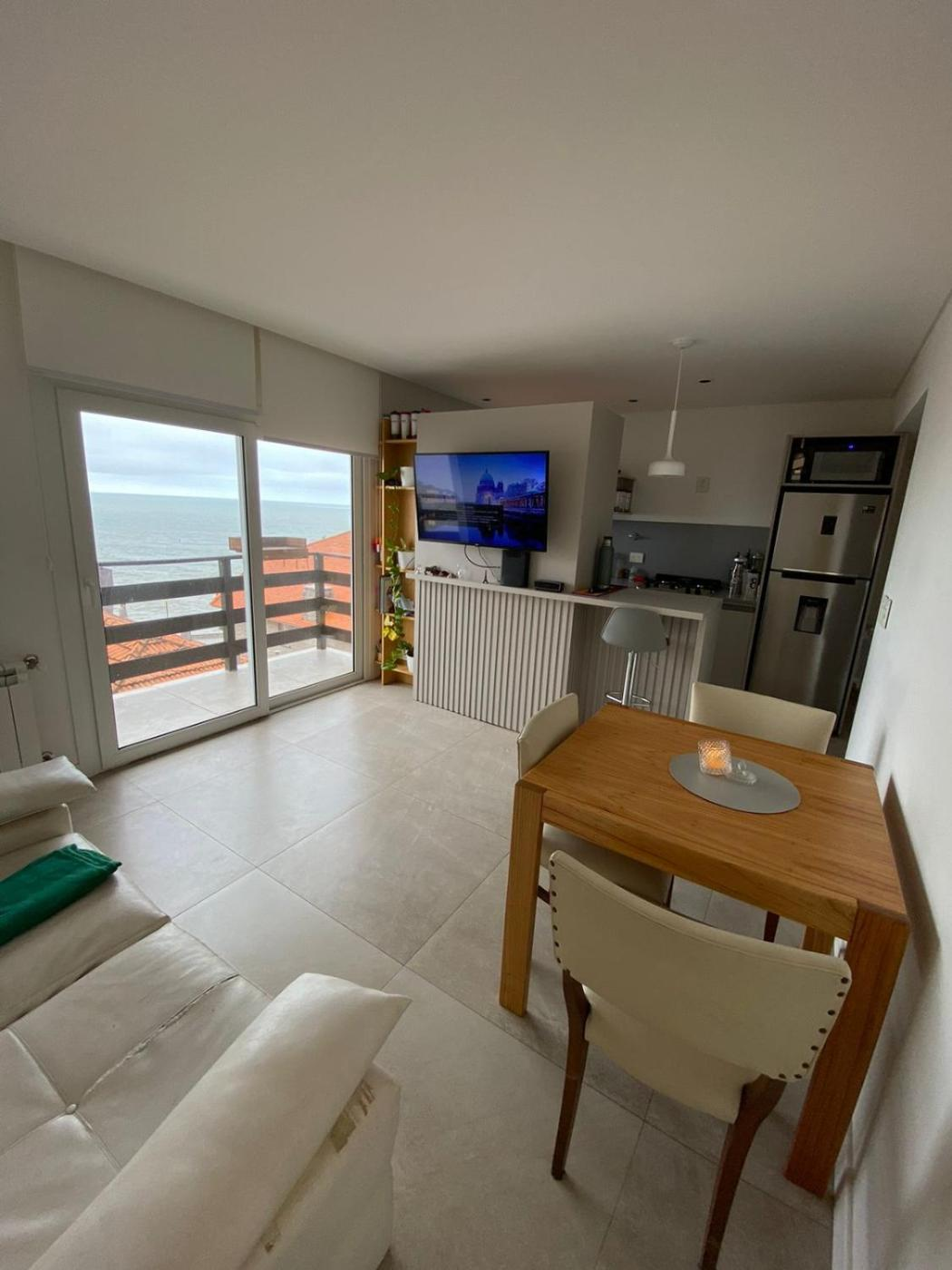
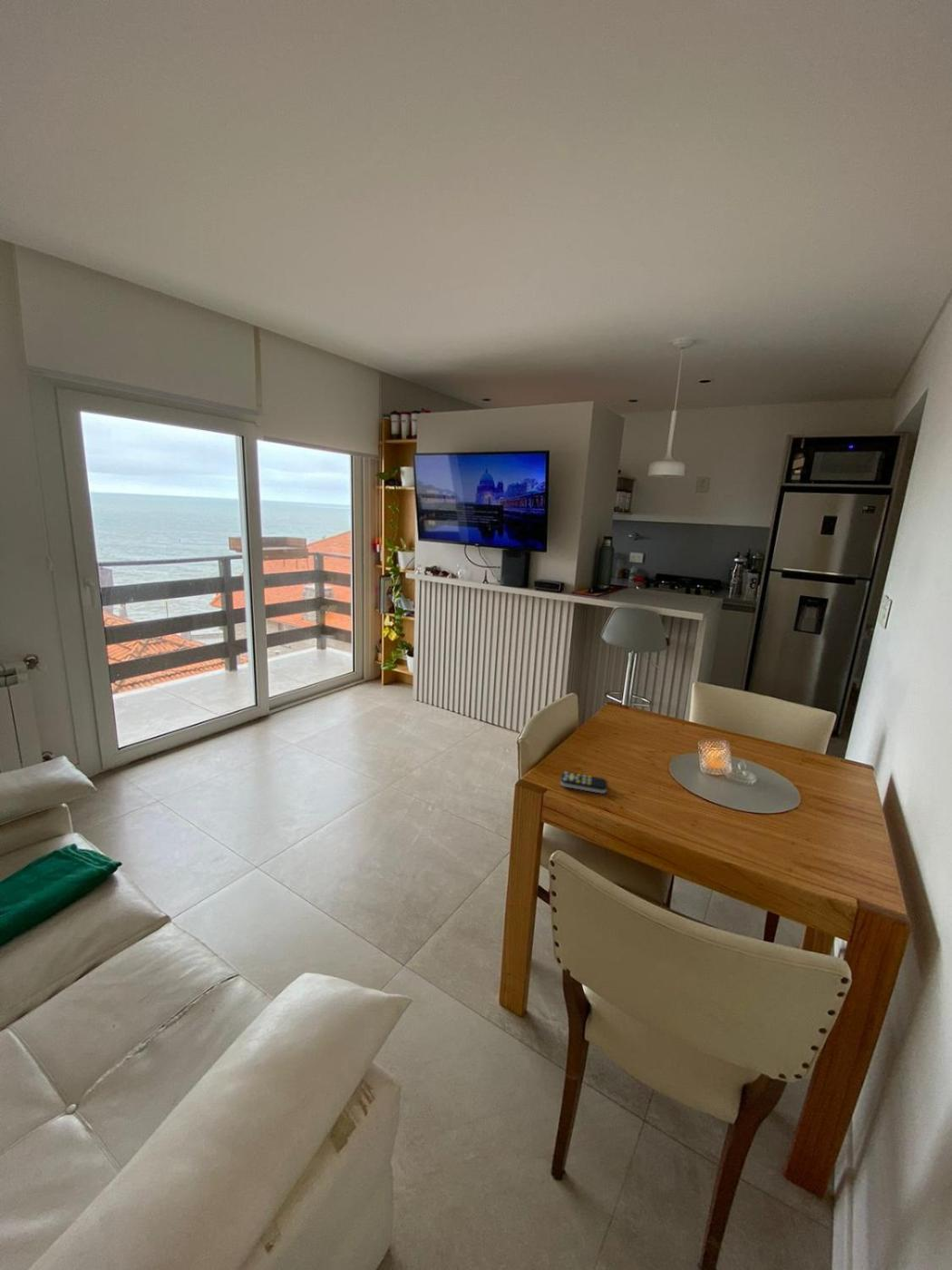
+ remote control [559,771,608,795]
